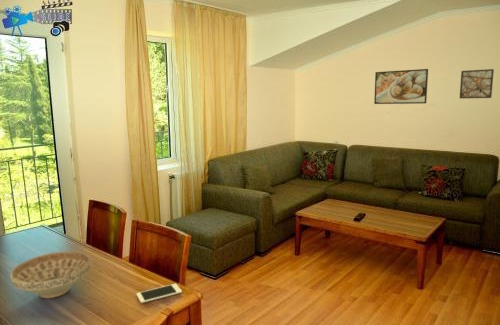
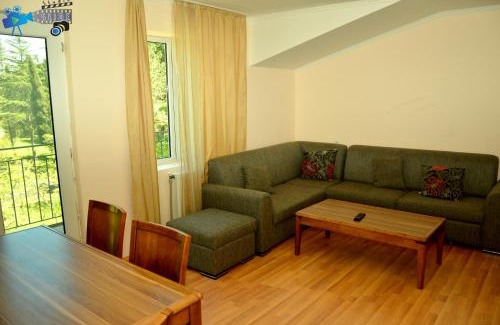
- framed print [459,68,495,100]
- decorative bowl [9,250,92,299]
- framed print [373,68,429,105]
- cell phone [136,283,183,304]
